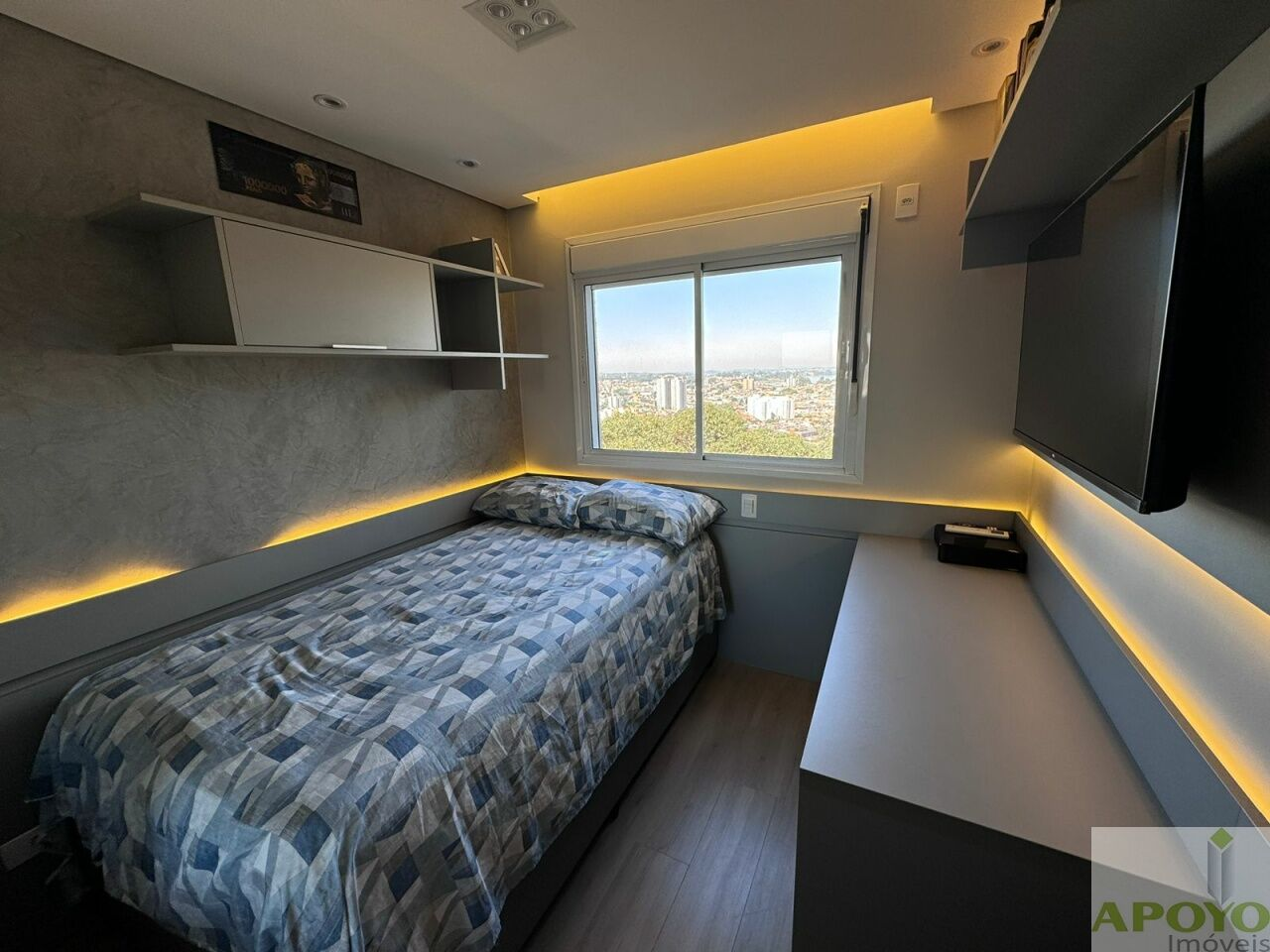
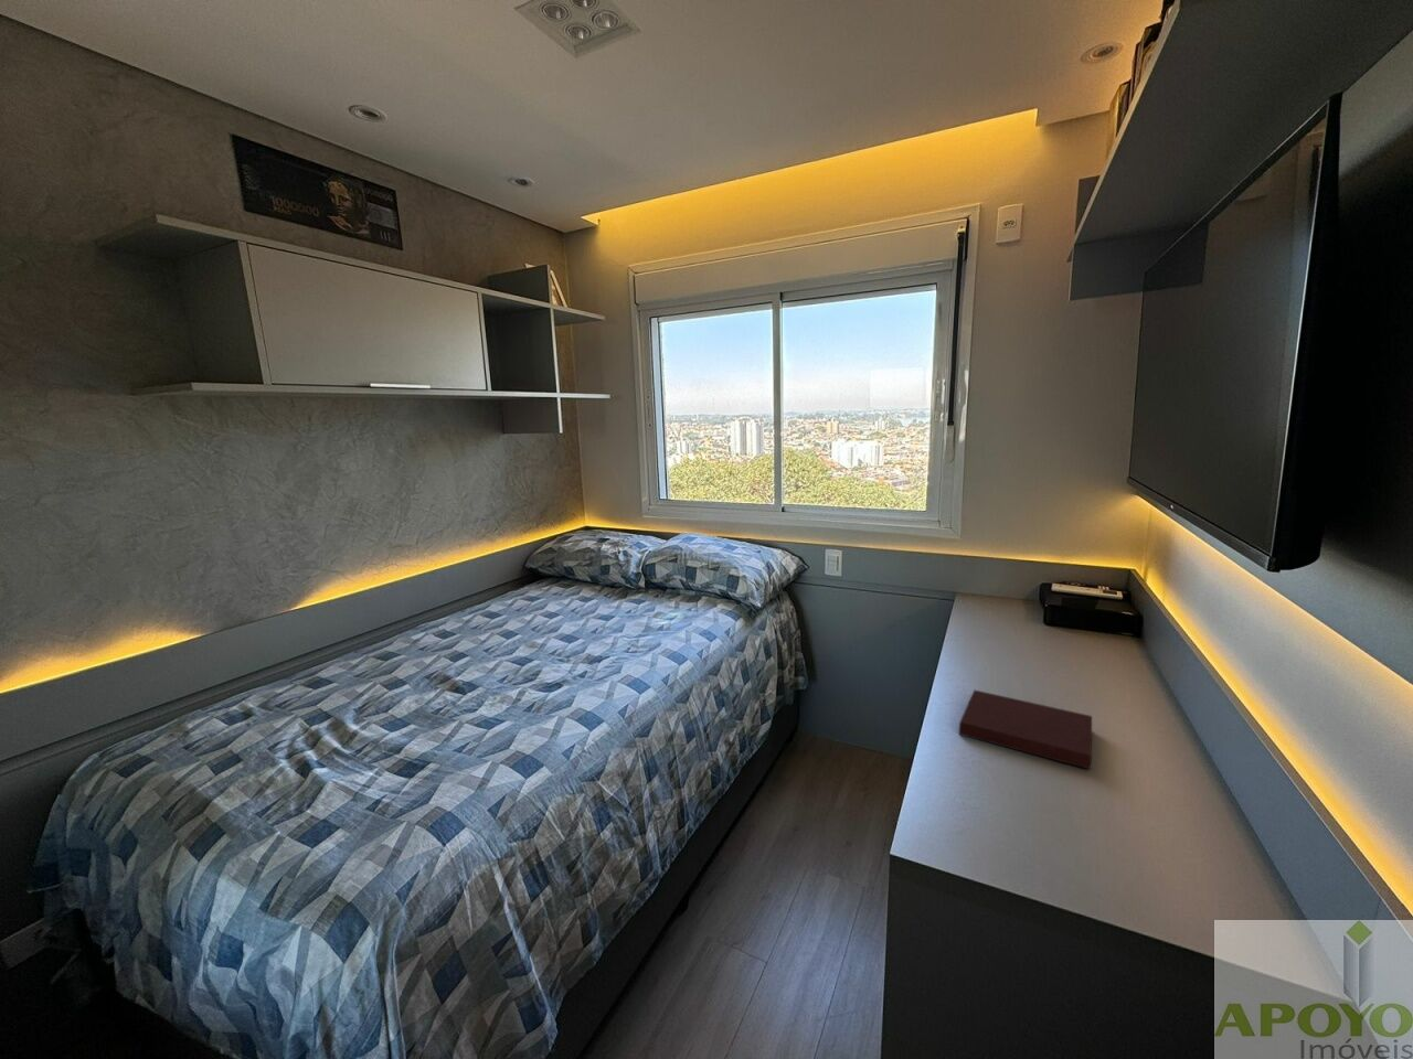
+ notebook [958,689,1093,770]
